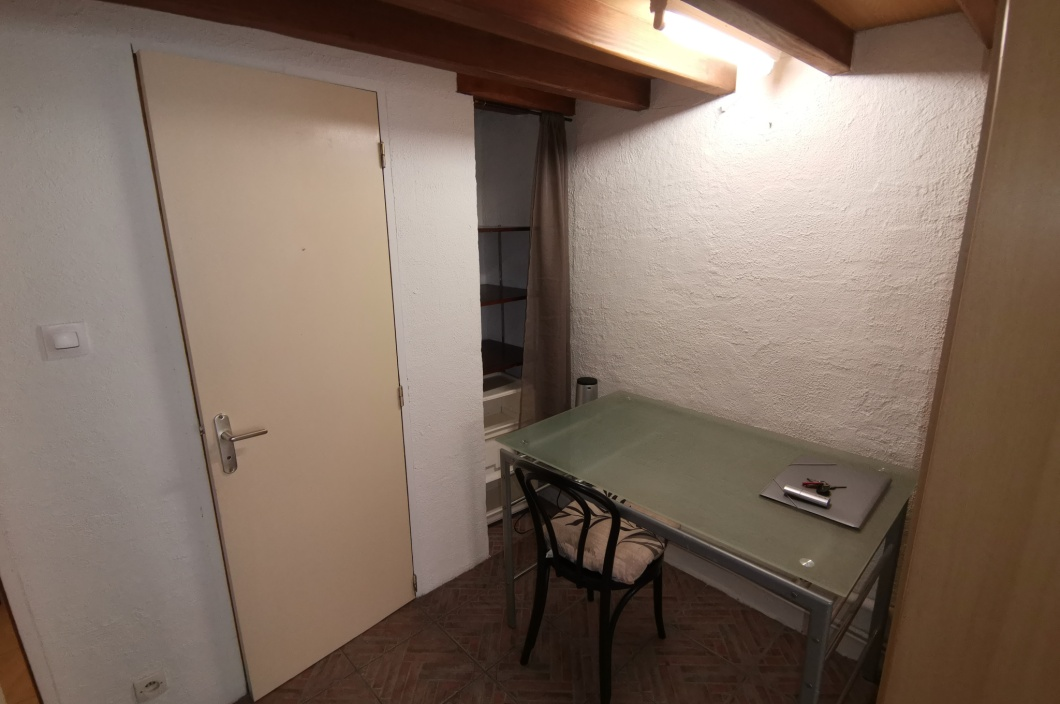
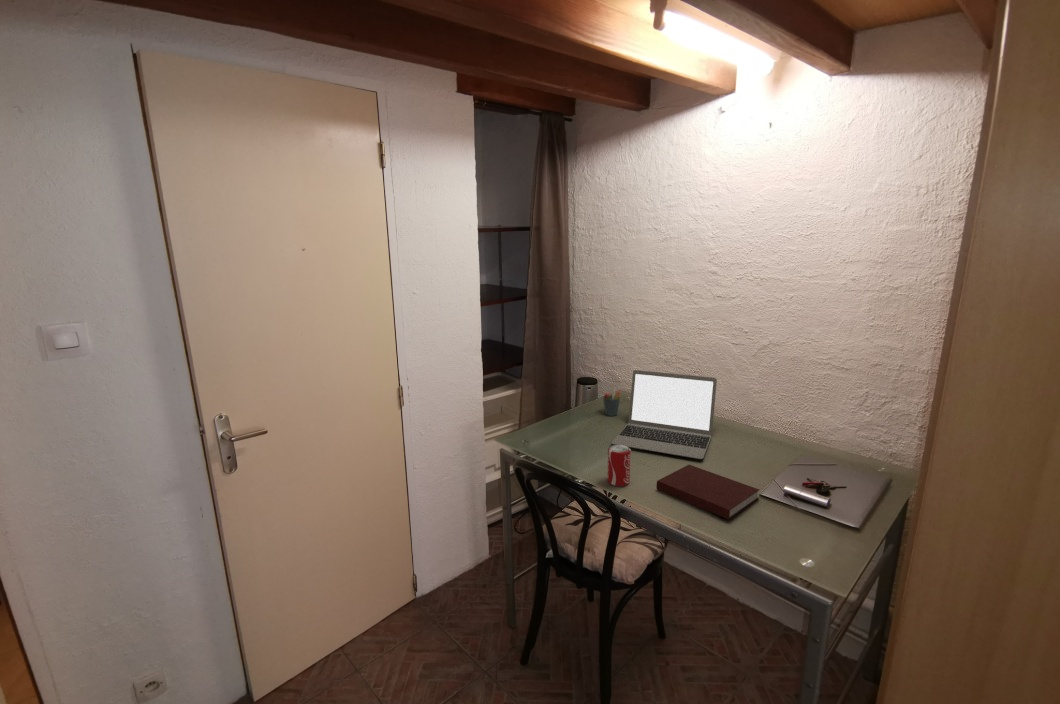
+ beverage can [606,444,632,487]
+ laptop [611,369,718,460]
+ notebook [655,464,760,521]
+ pen holder [602,385,621,417]
